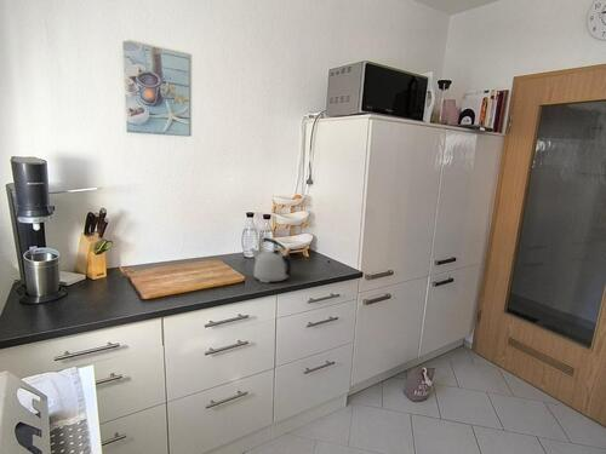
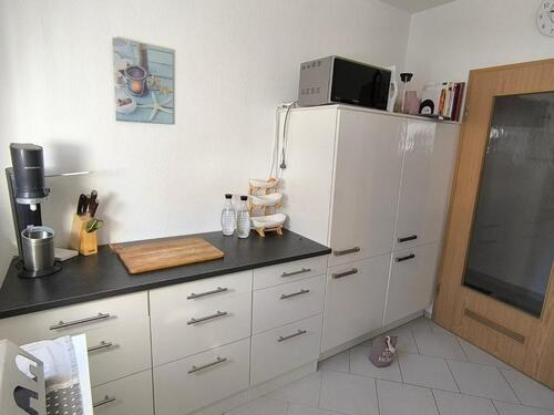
- kettle [250,236,292,283]
